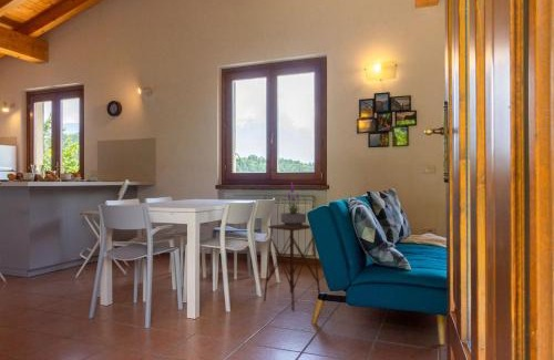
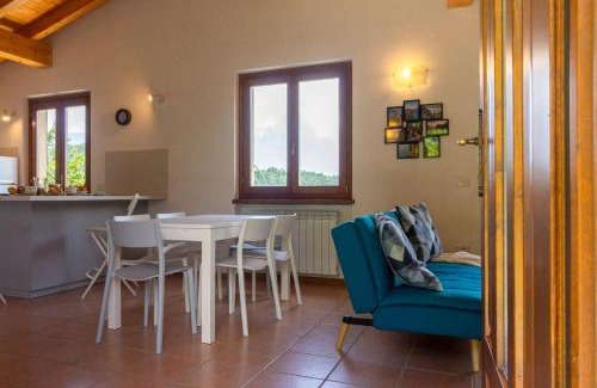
- potted plant [280,182,307,226]
- side table [263,223,321,311]
